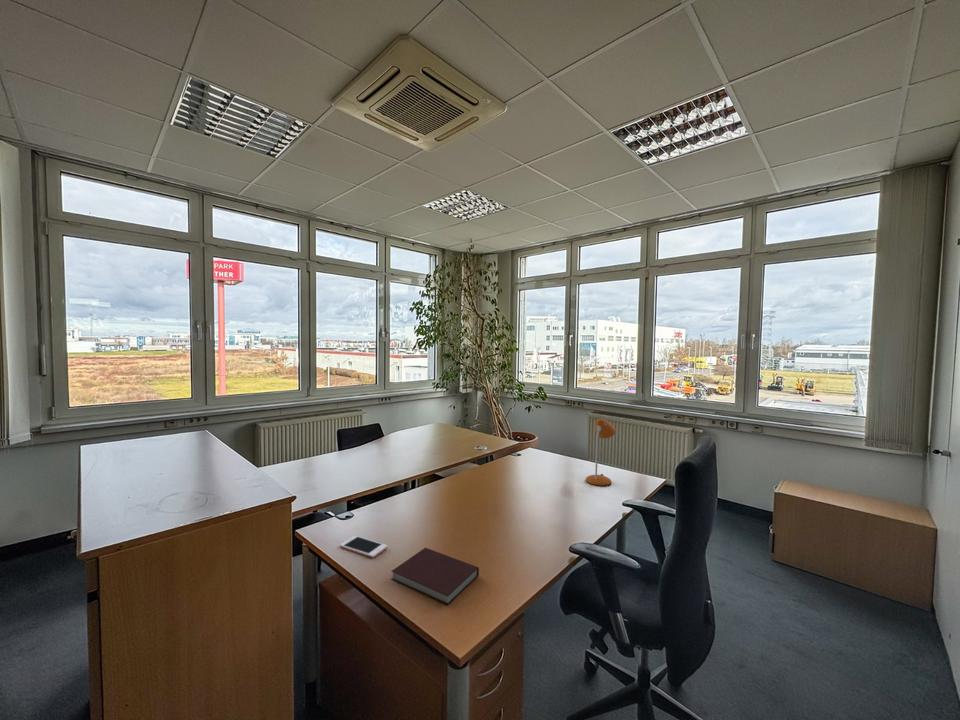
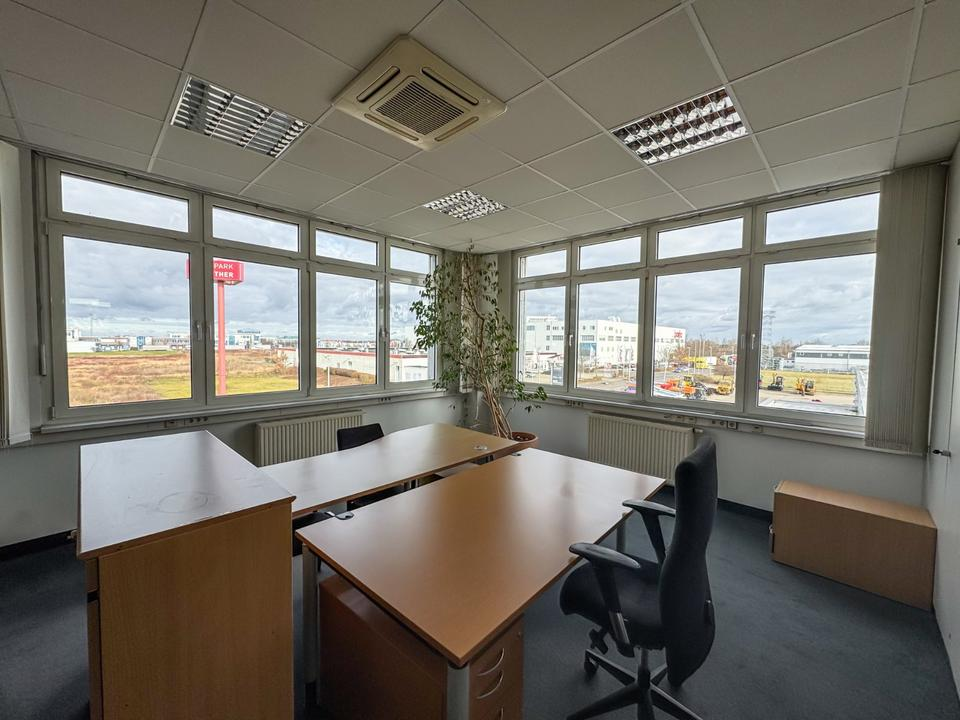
- notebook [390,547,480,606]
- desk lamp [585,418,617,487]
- cell phone [339,535,388,559]
